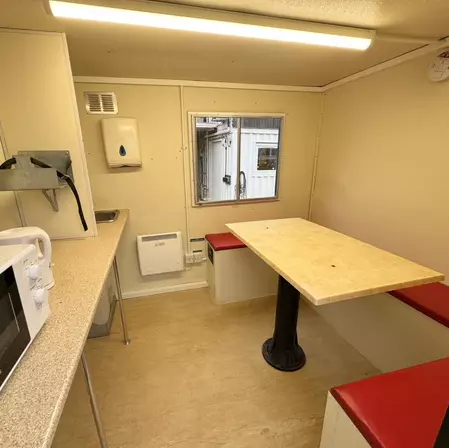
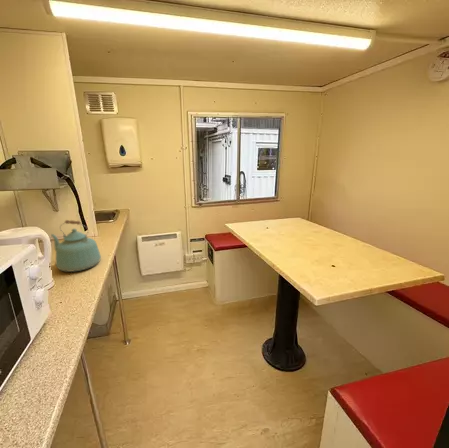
+ kettle [50,219,102,273]
